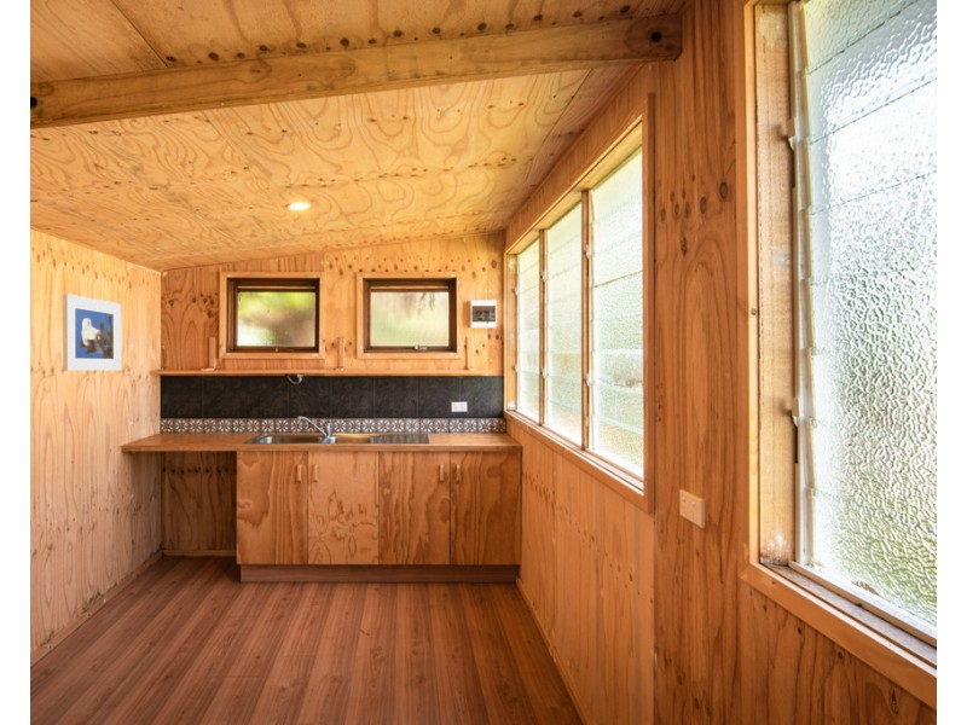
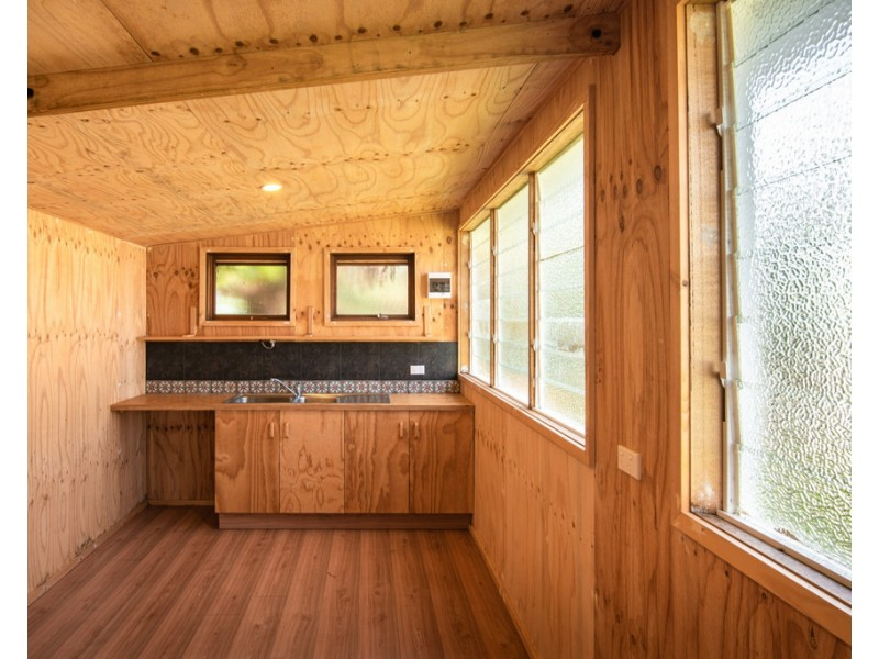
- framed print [62,292,122,372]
